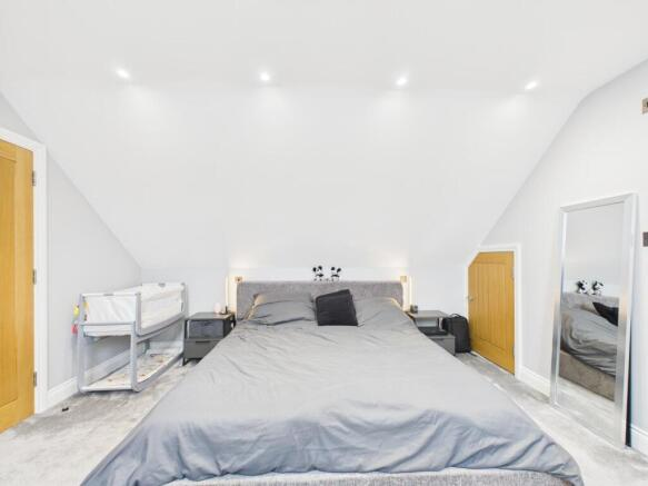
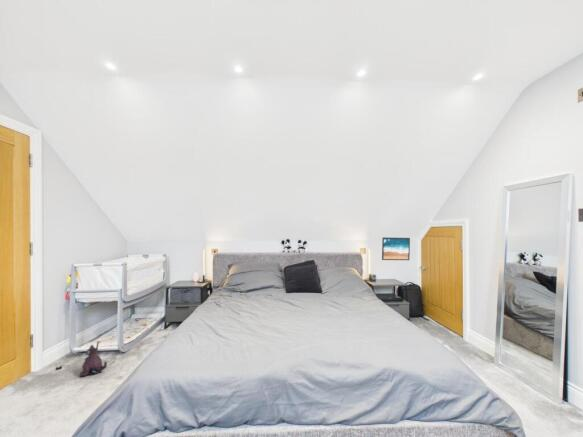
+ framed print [381,237,411,261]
+ plush toy [79,341,108,378]
